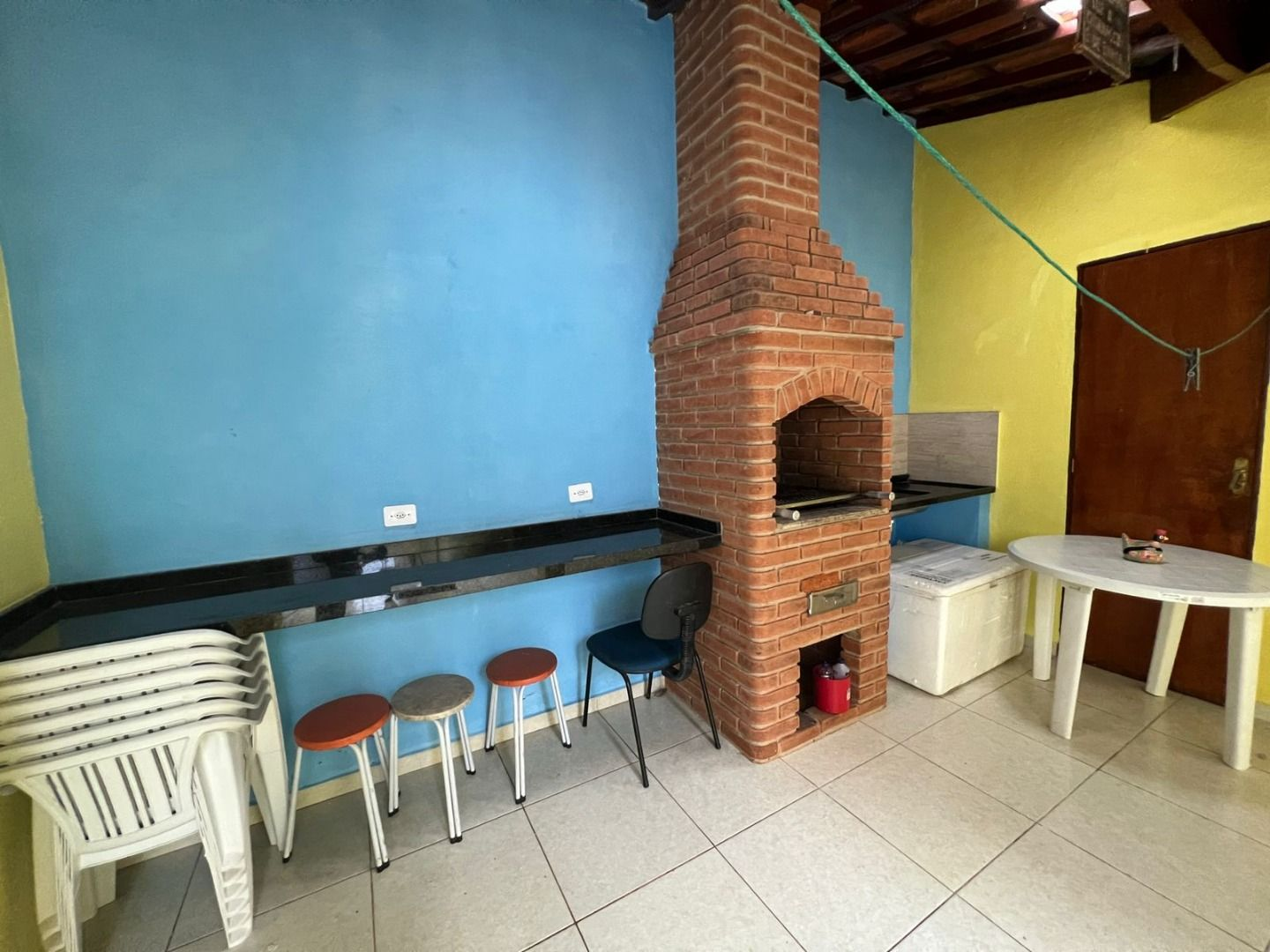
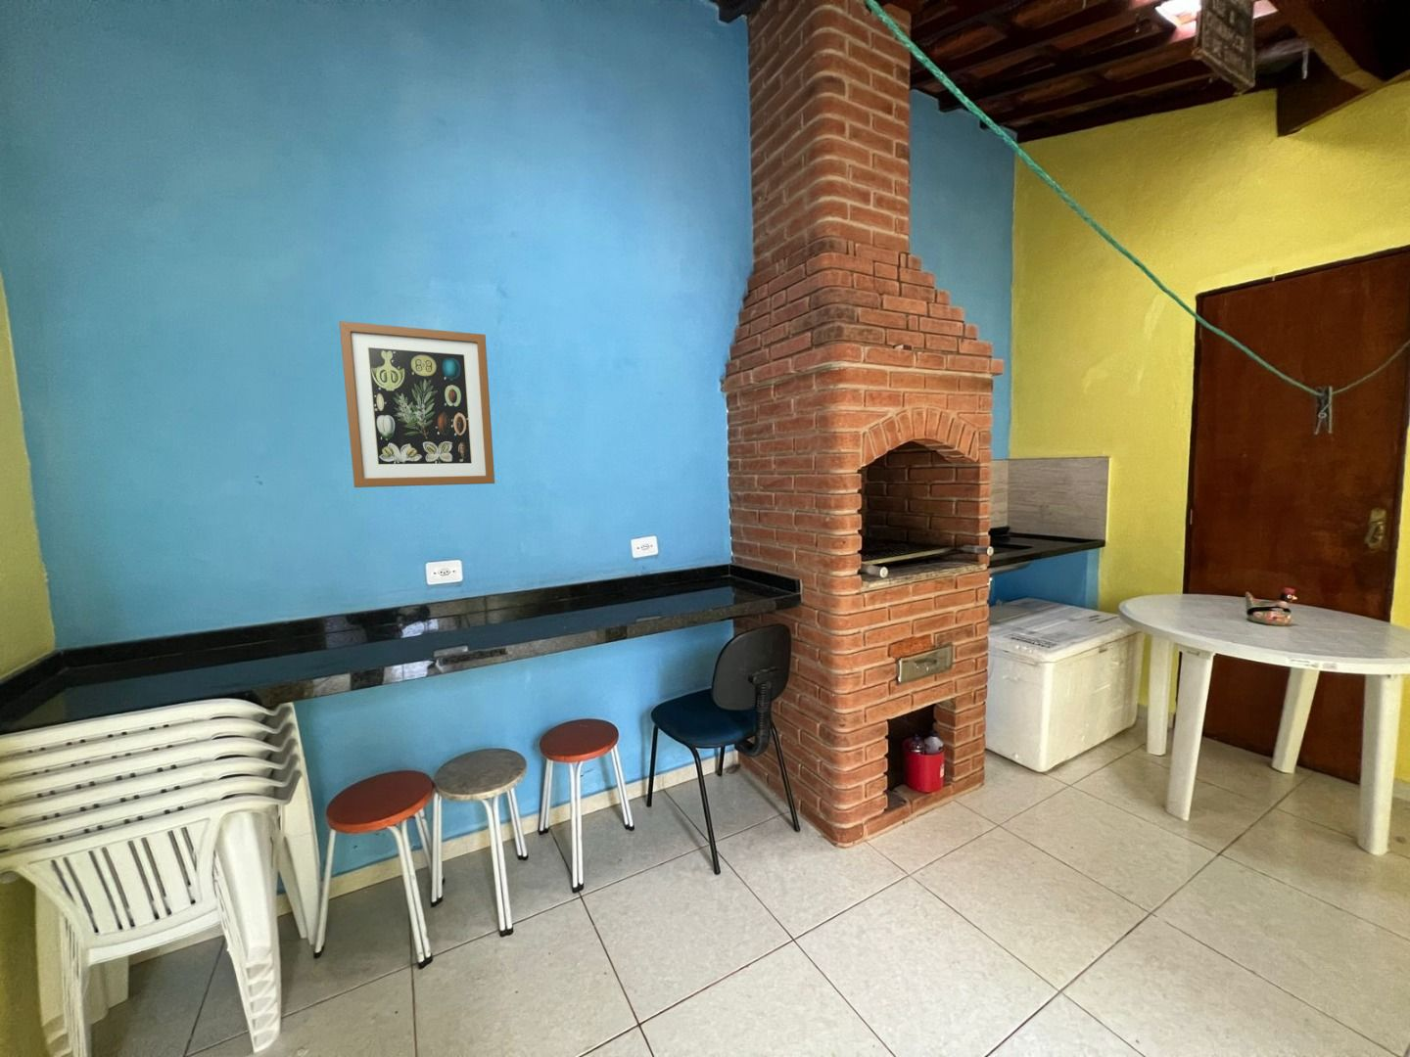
+ wall art [339,320,495,489]
